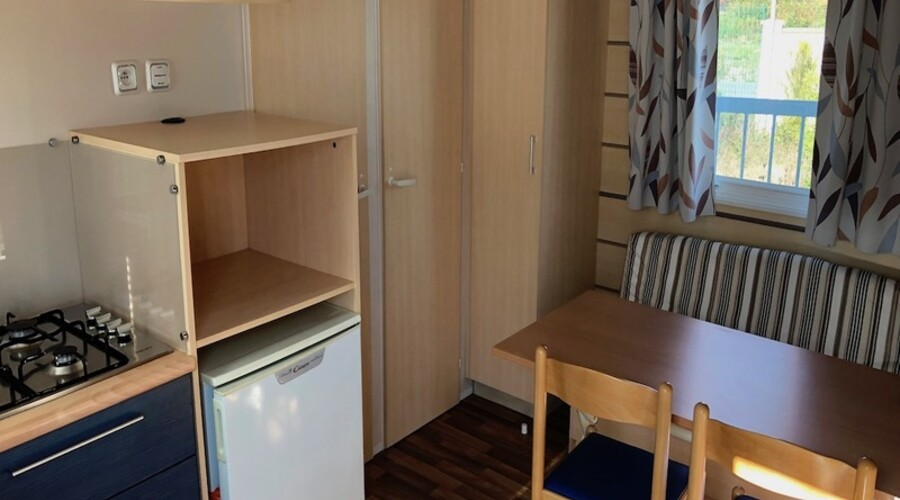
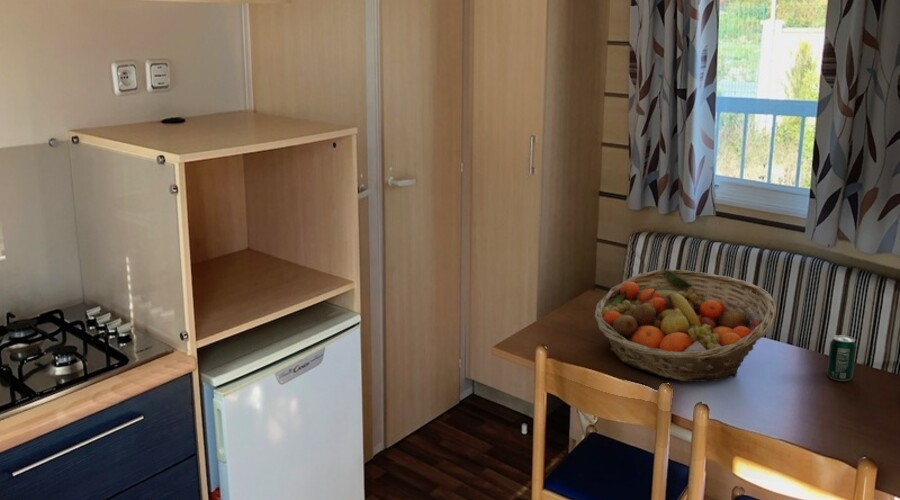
+ fruit basket [593,268,777,383]
+ beverage can [826,334,857,382]
